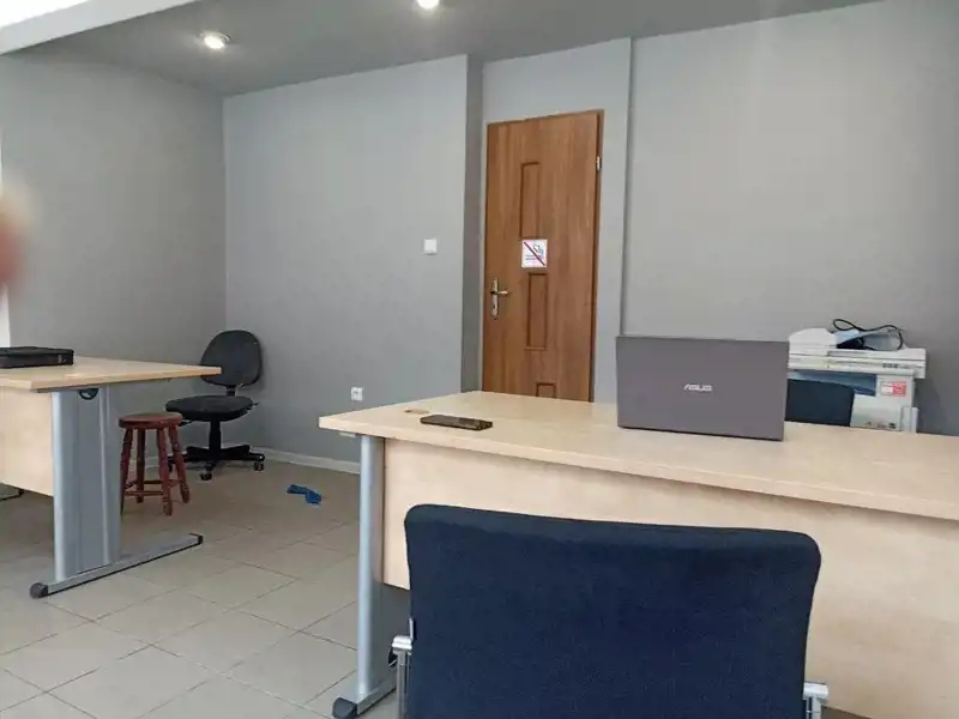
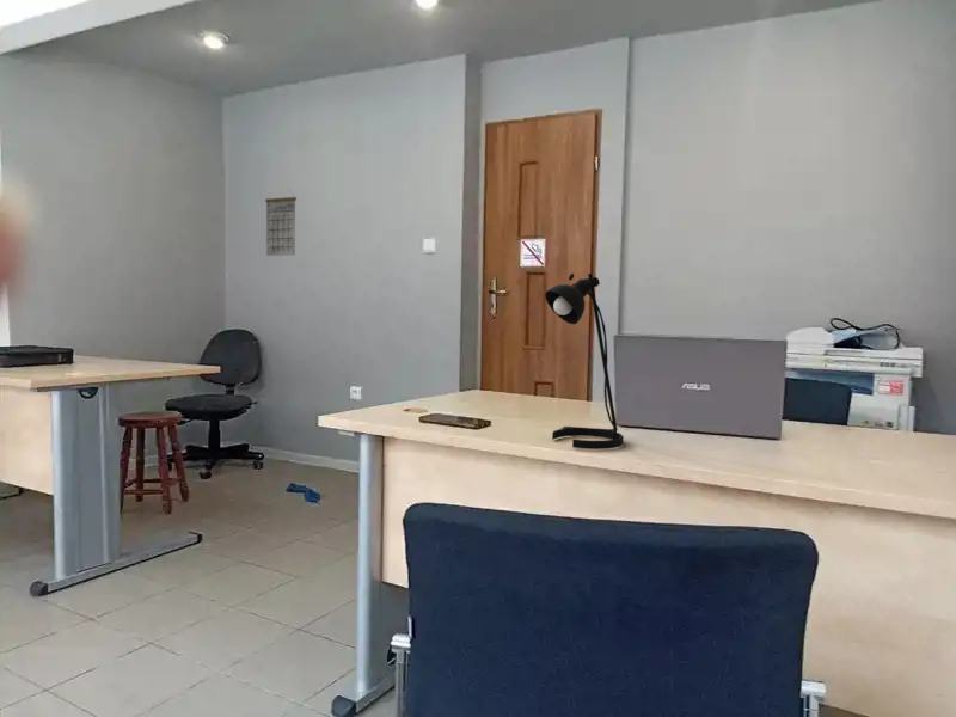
+ desk lamp [544,272,625,451]
+ calendar [264,189,298,257]
